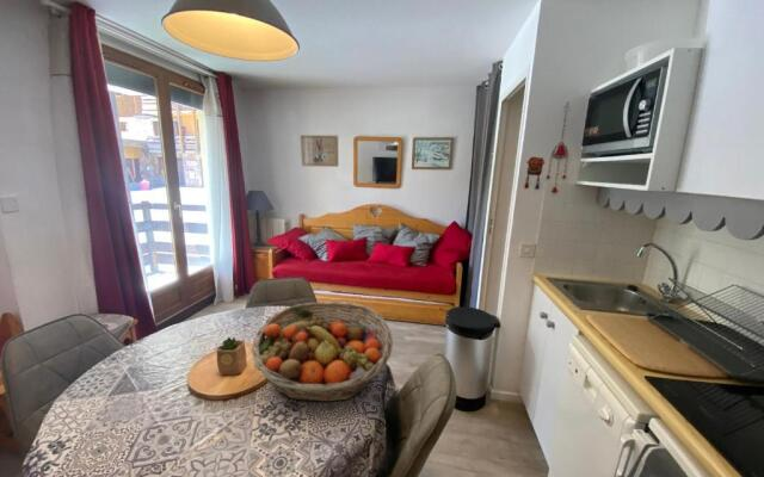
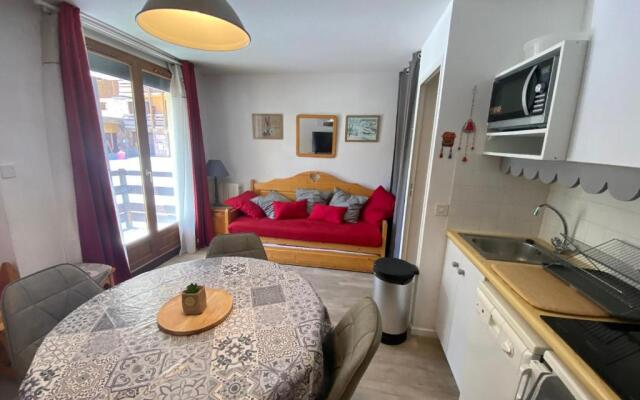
- fruit basket [251,301,394,403]
